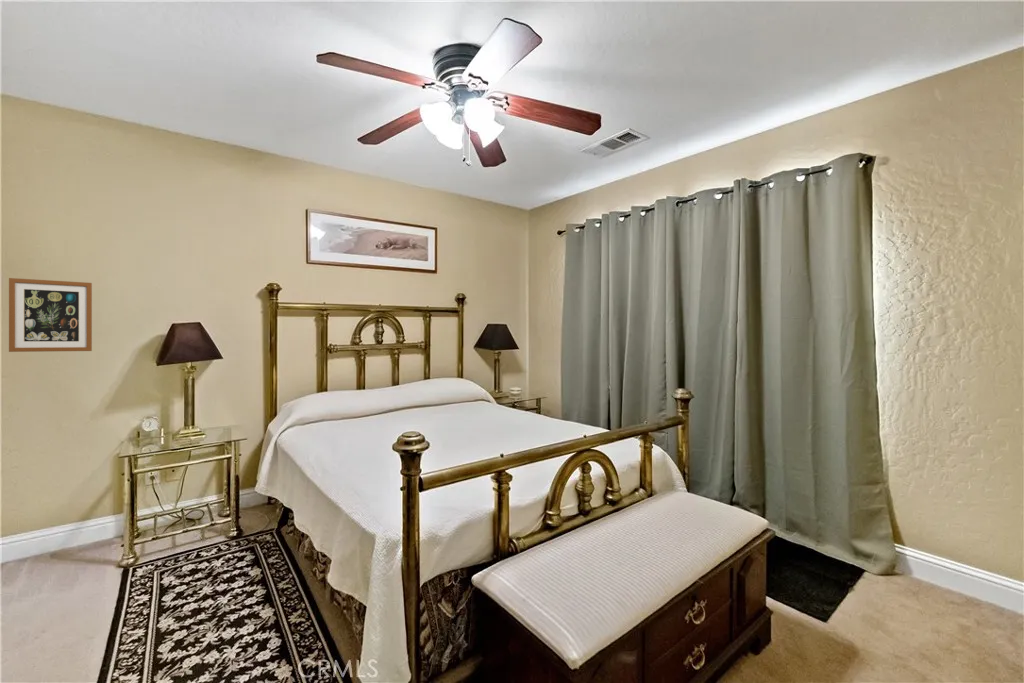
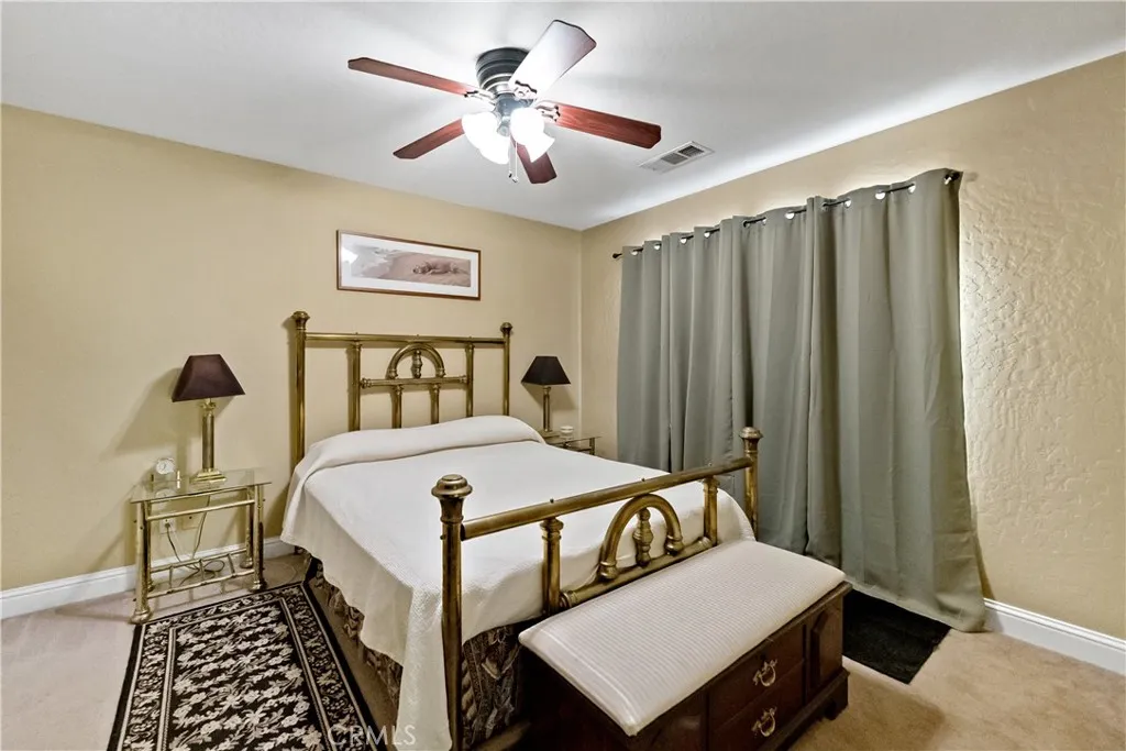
- wall art [8,277,93,353]
